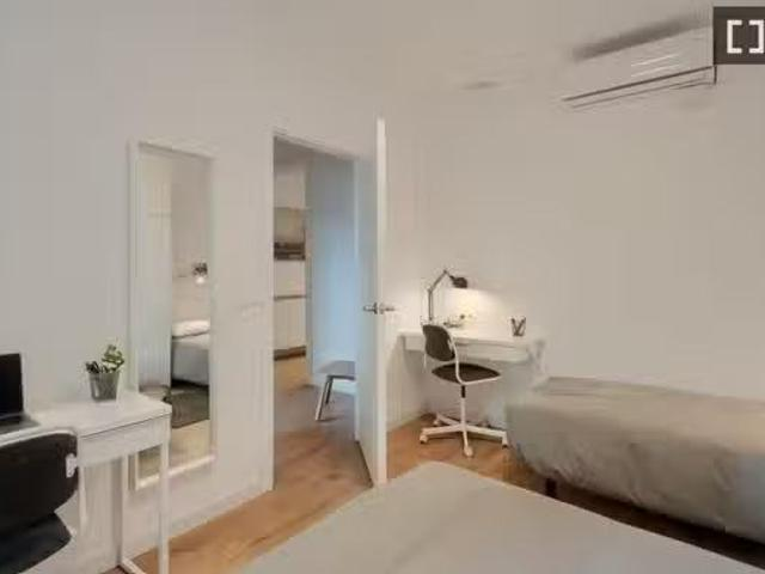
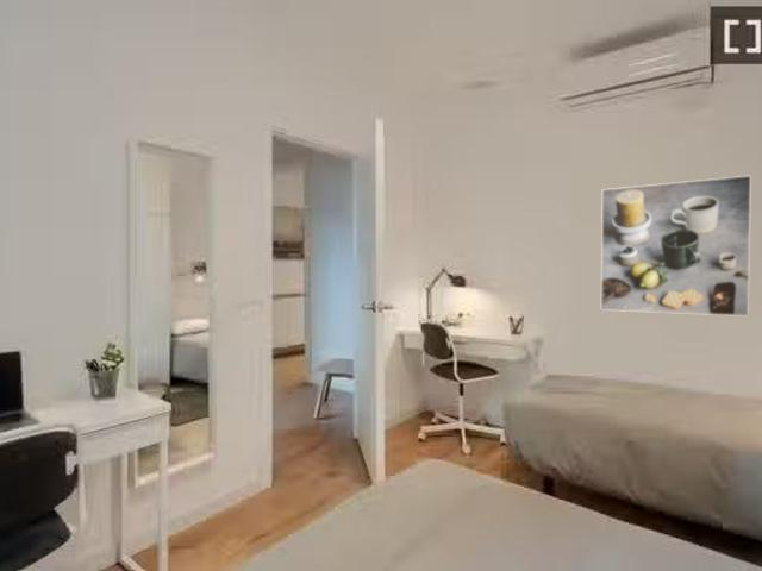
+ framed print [600,175,752,318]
